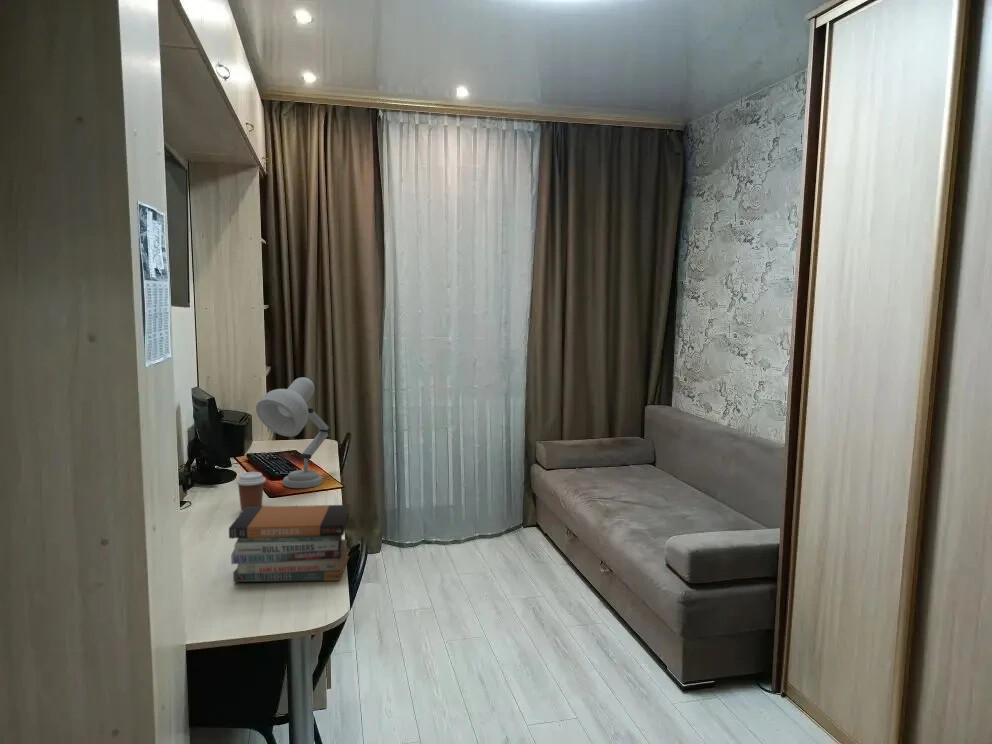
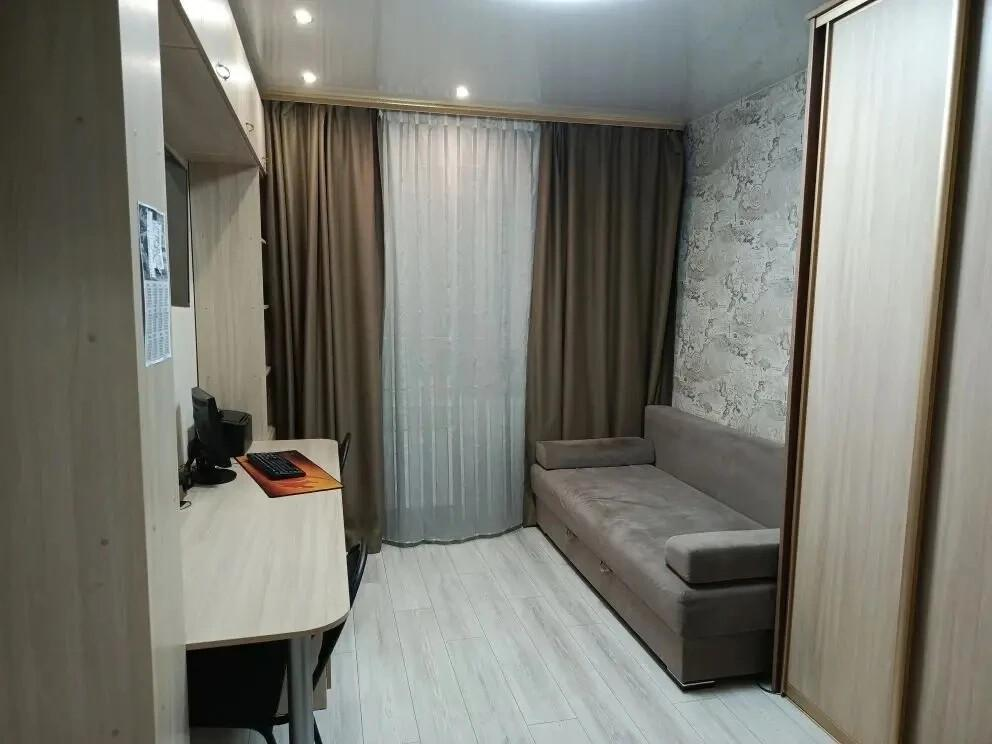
- book stack [228,504,350,583]
- coffee cup [235,471,267,513]
- desk lamp [255,376,332,489]
